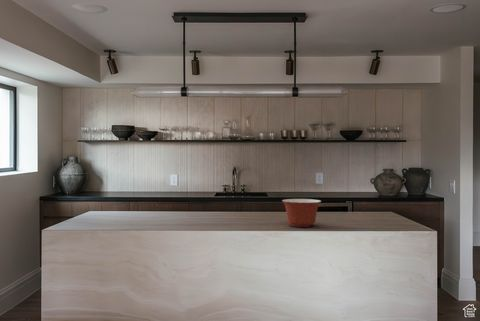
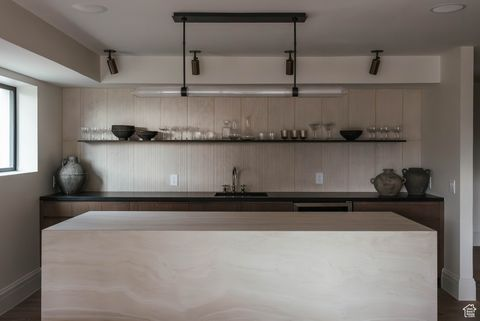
- mixing bowl [281,198,322,228]
